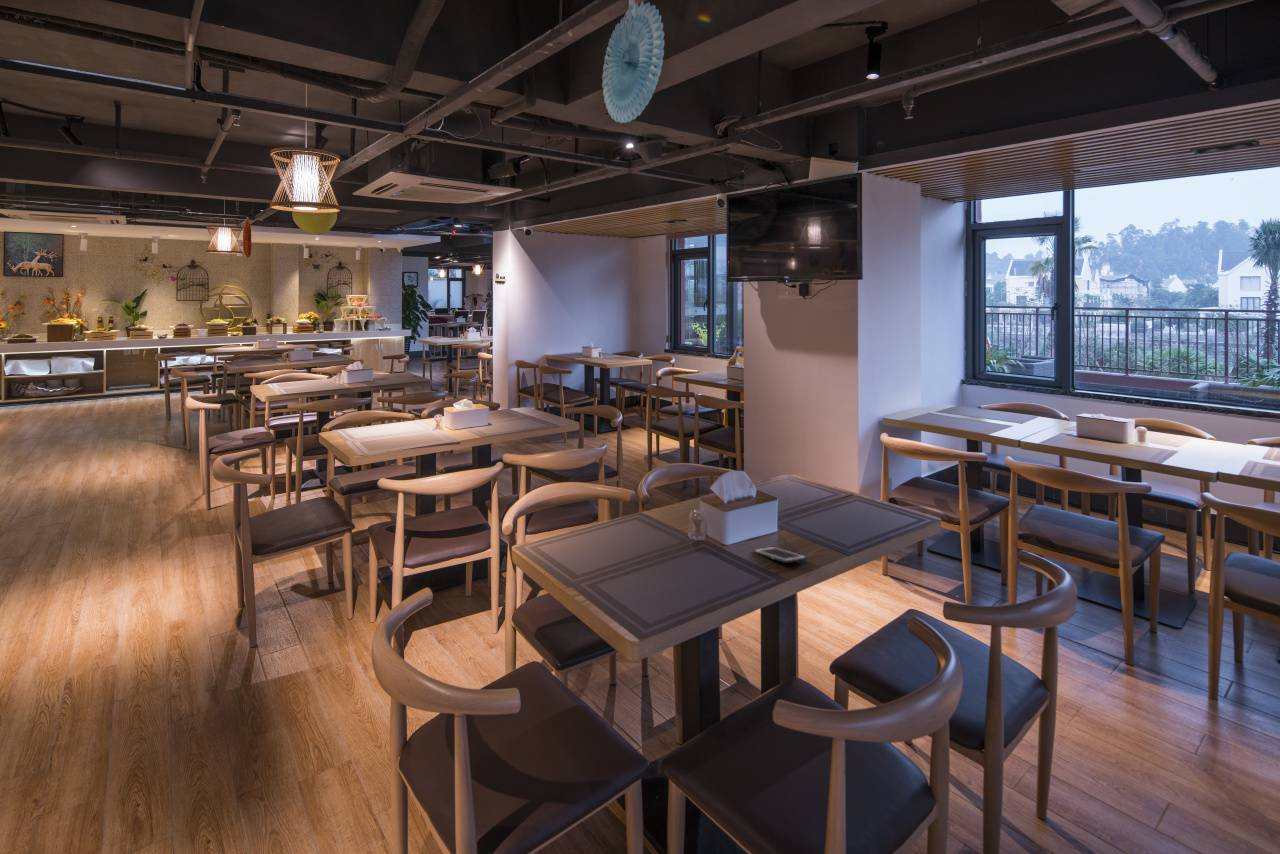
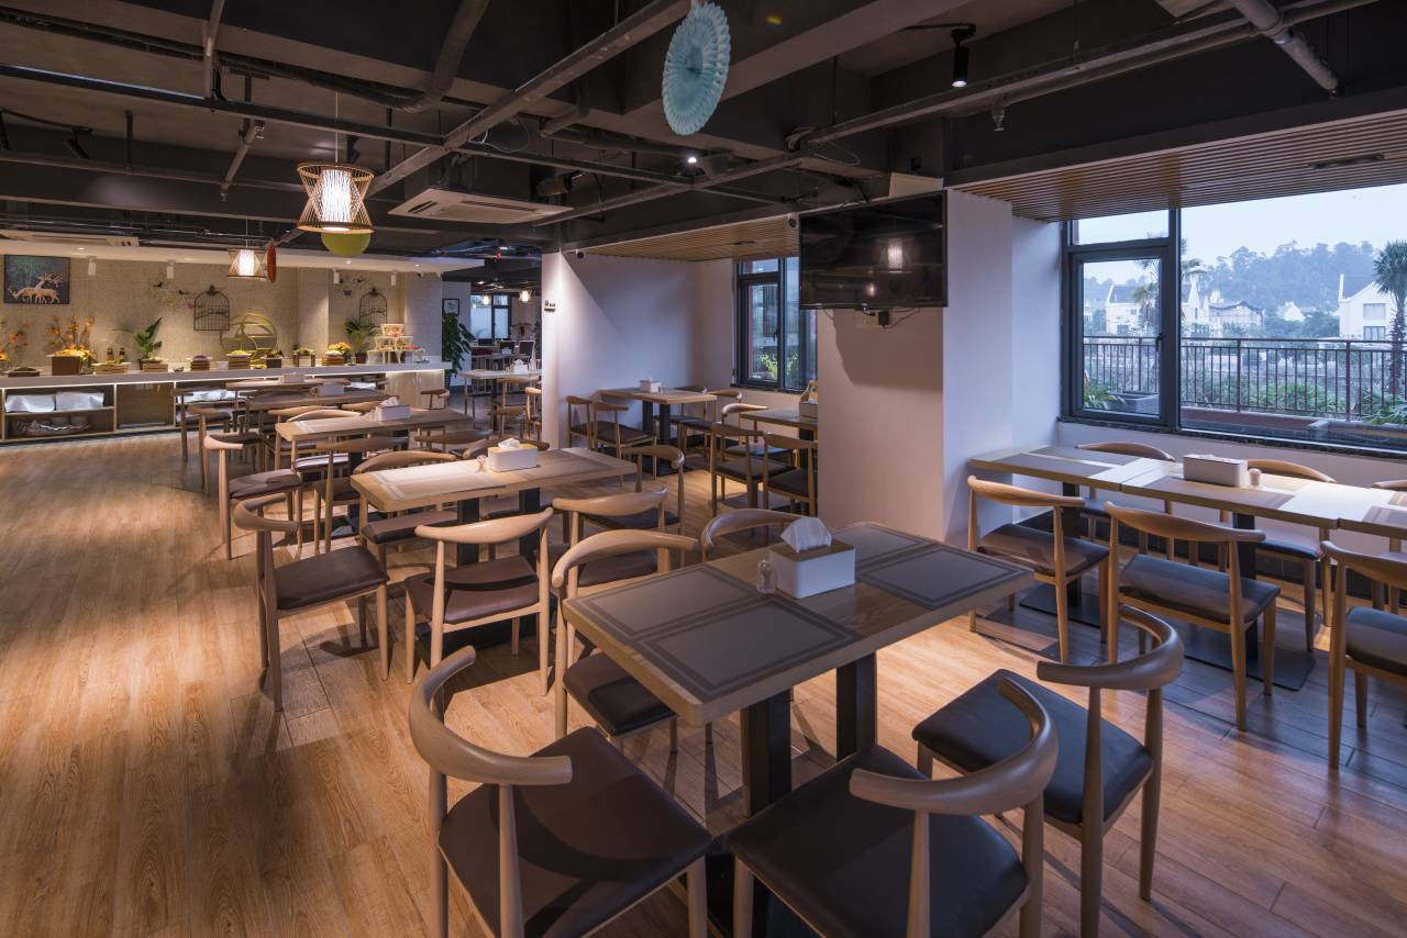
- cell phone [752,546,808,564]
